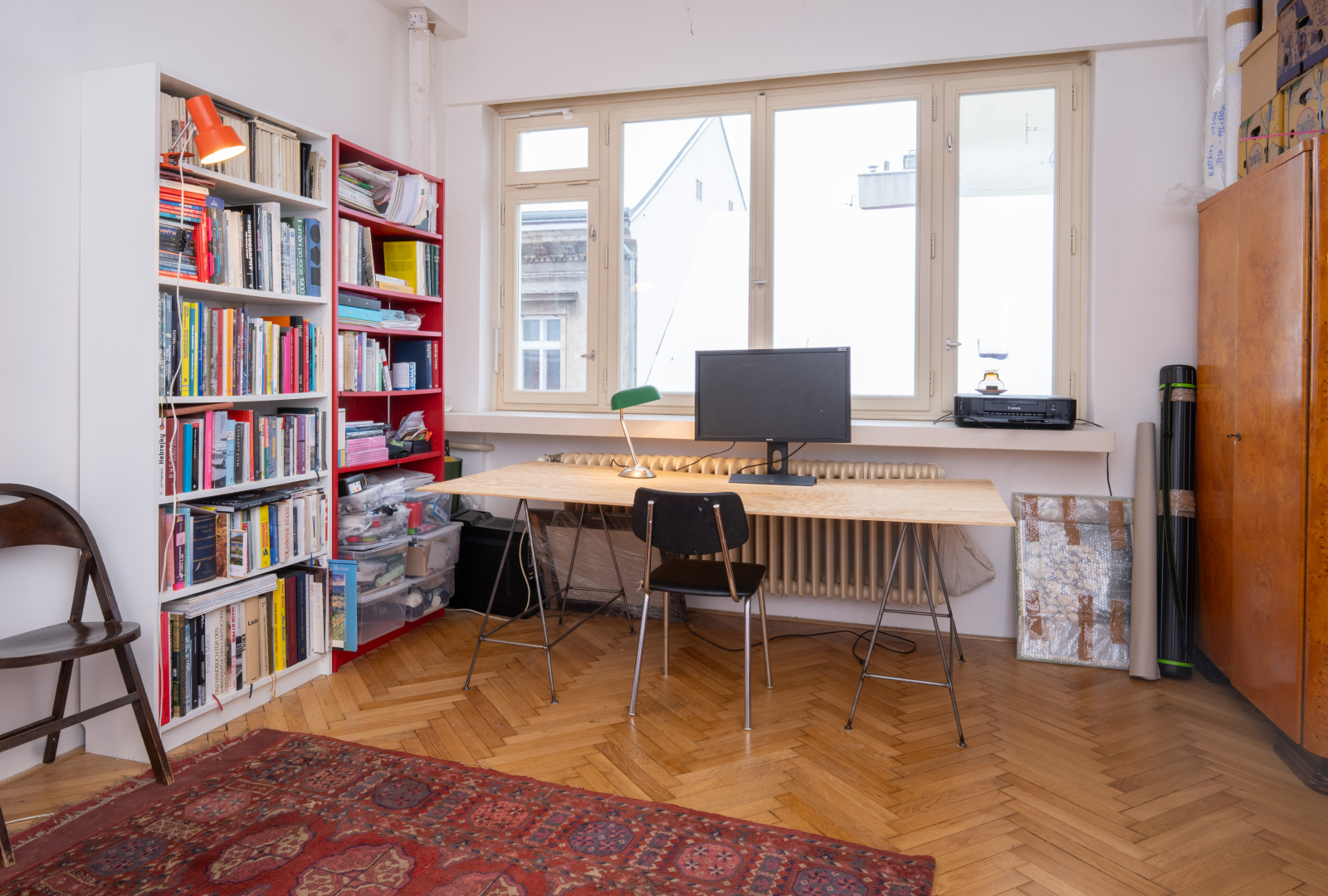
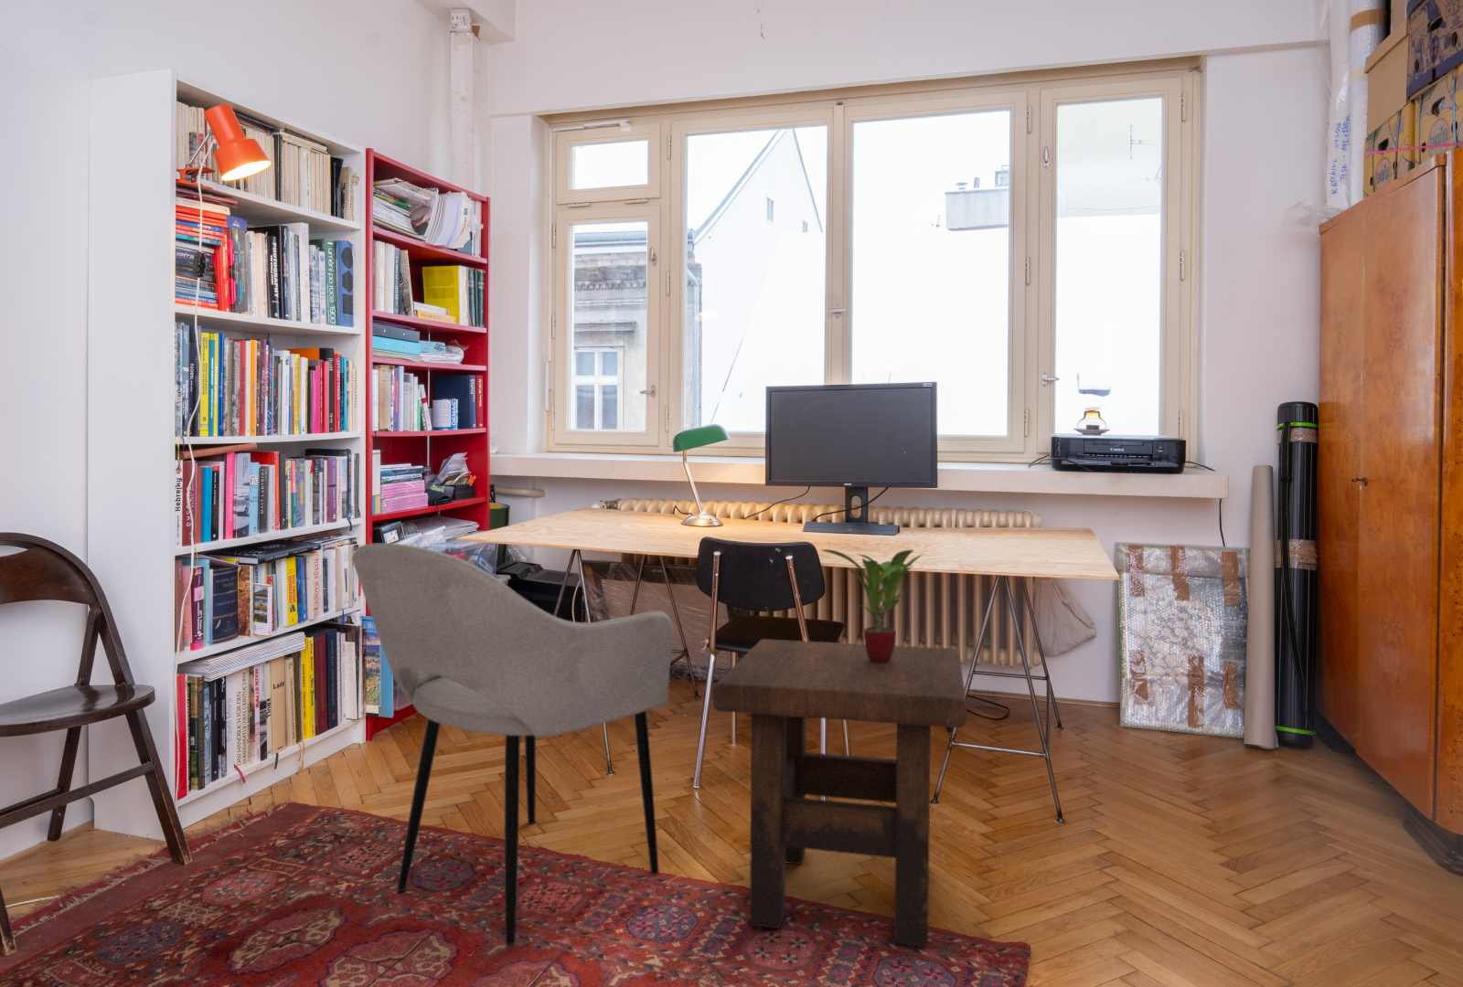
+ armchair [351,542,675,947]
+ potted plant [819,549,923,662]
+ side table [713,638,967,947]
